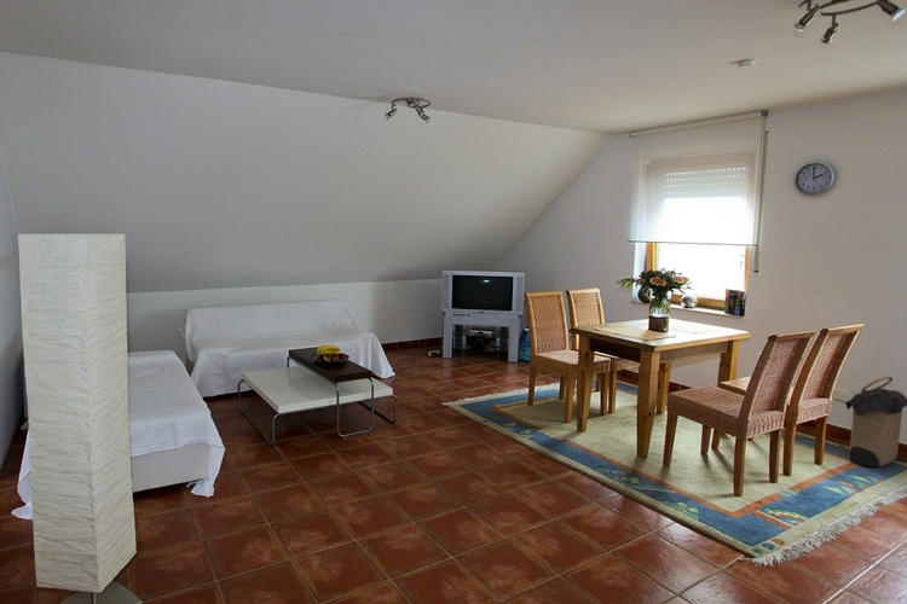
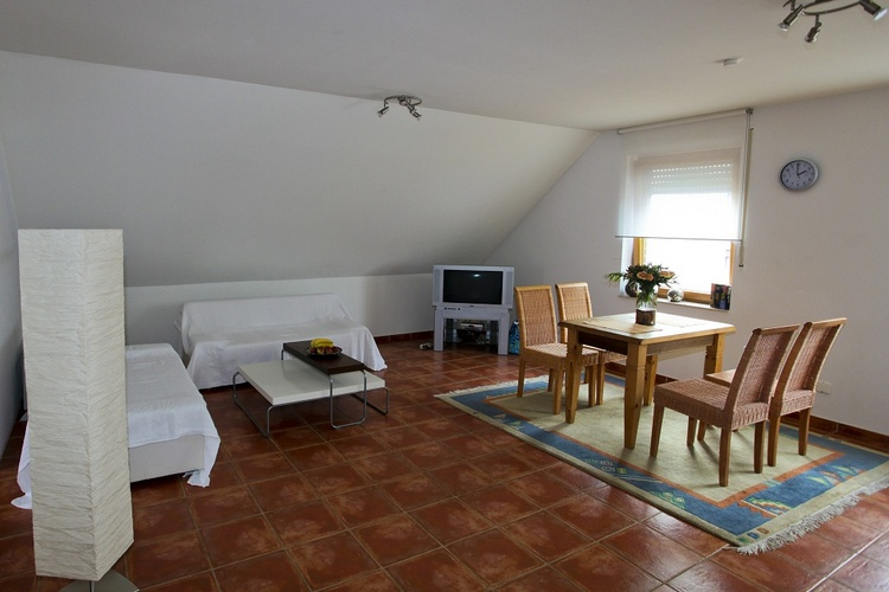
- laundry hamper [844,376,907,469]
